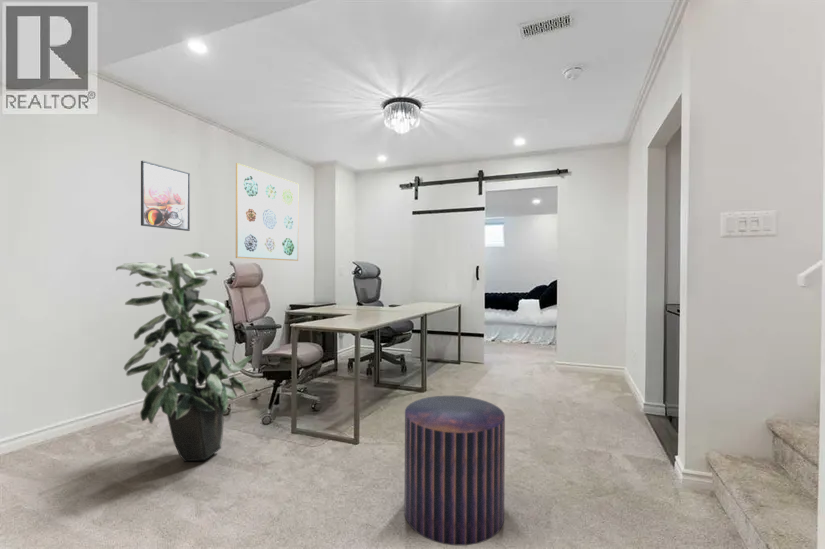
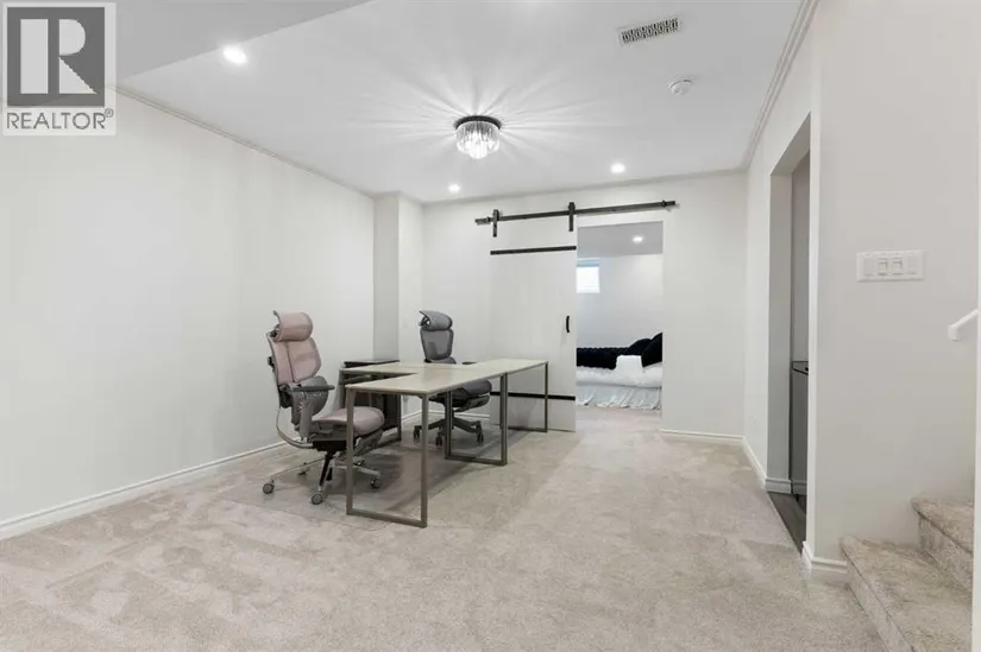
- indoor plant [115,251,254,462]
- wall art [235,162,299,262]
- stool [403,395,506,546]
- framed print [140,160,191,232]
